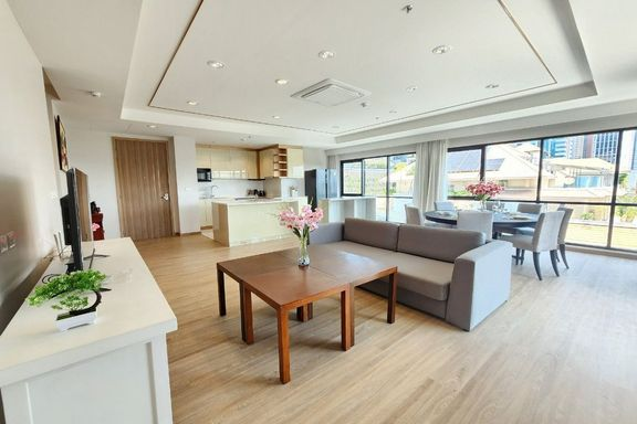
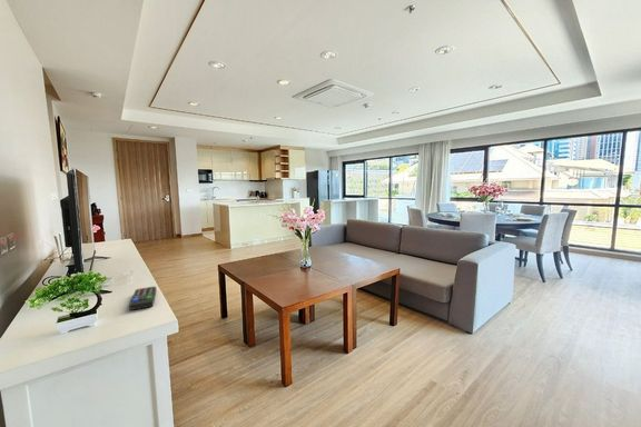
+ remote control [128,286,158,311]
